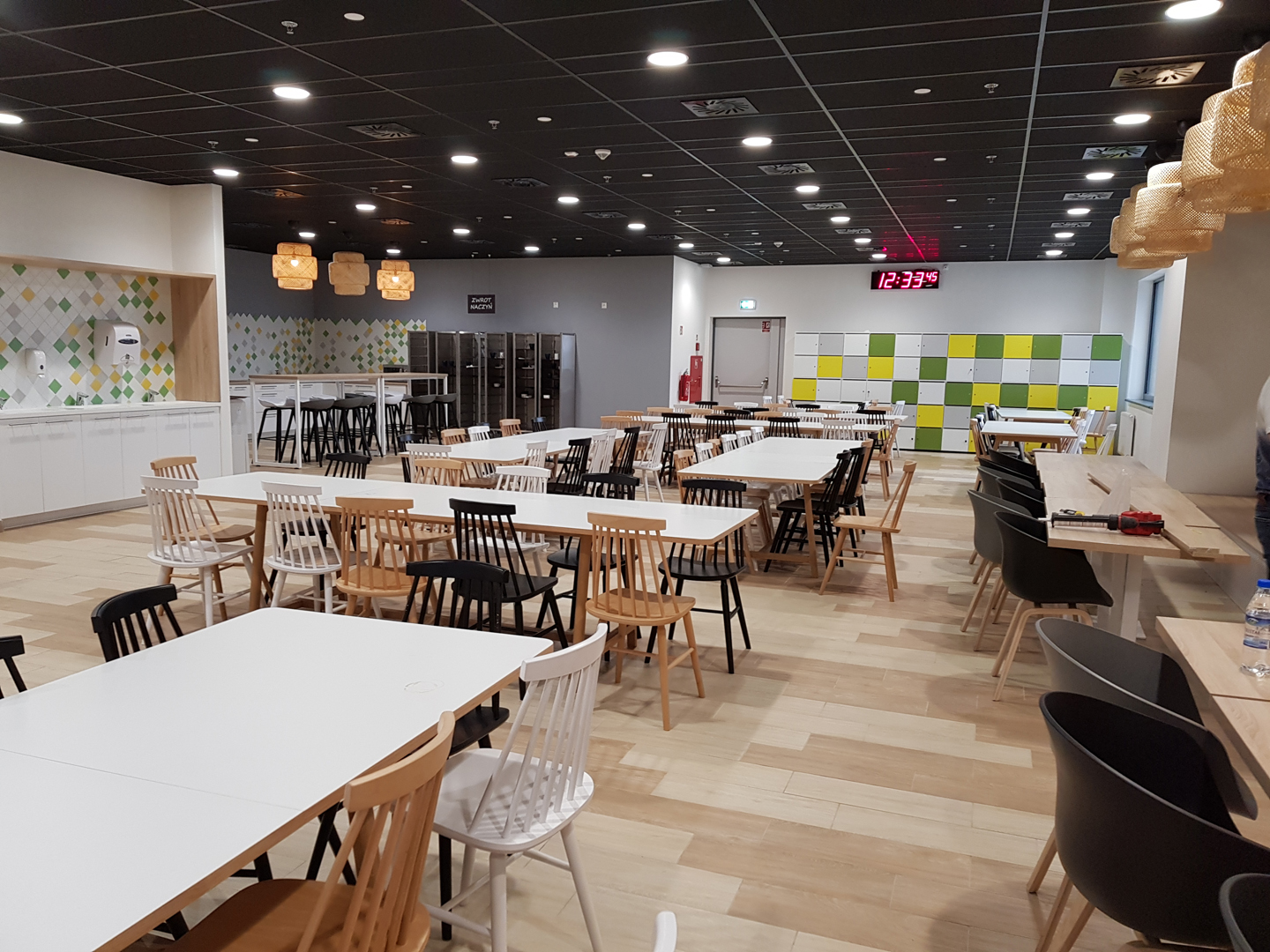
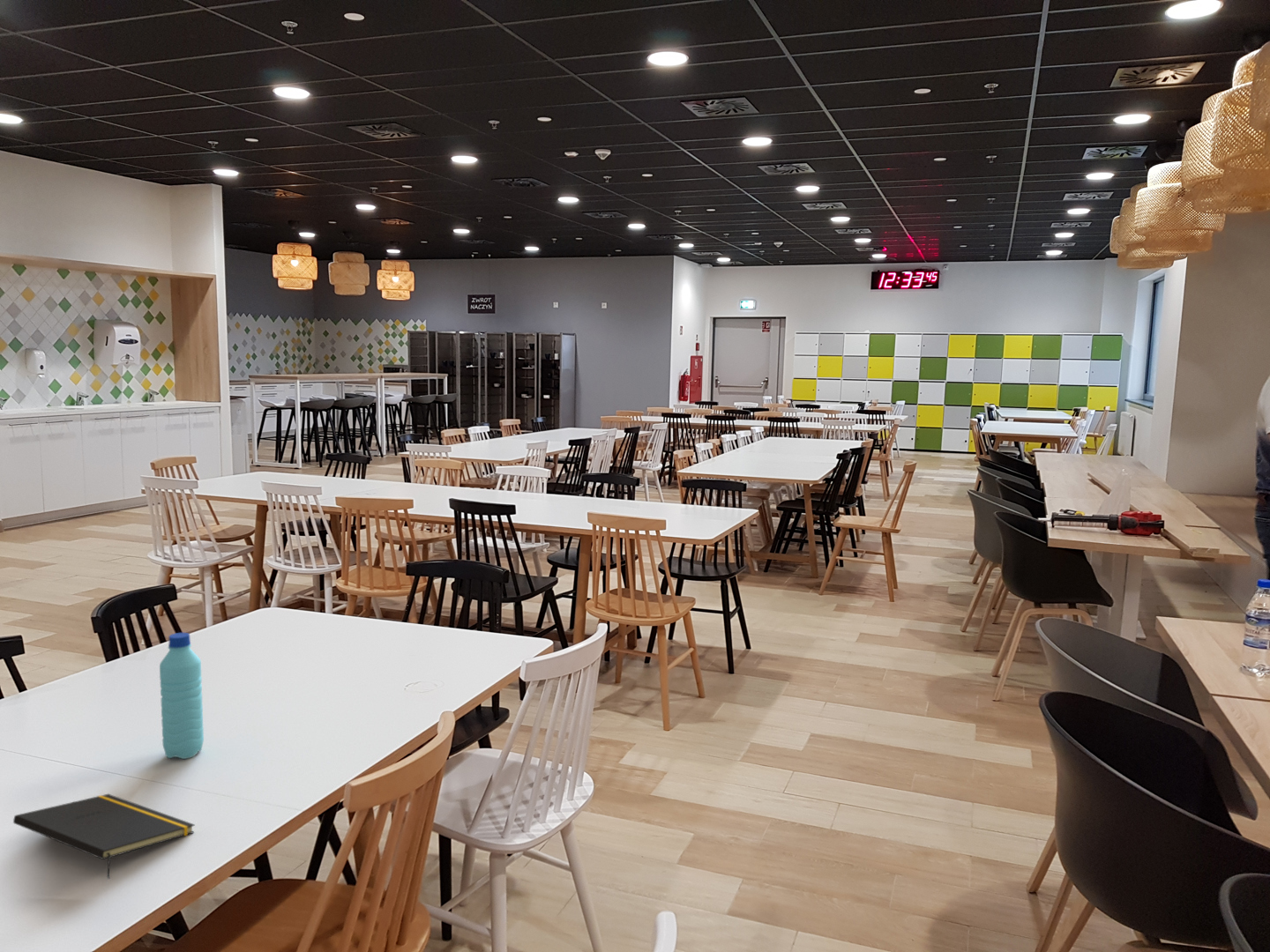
+ notepad [12,793,196,881]
+ water bottle [159,632,205,760]
